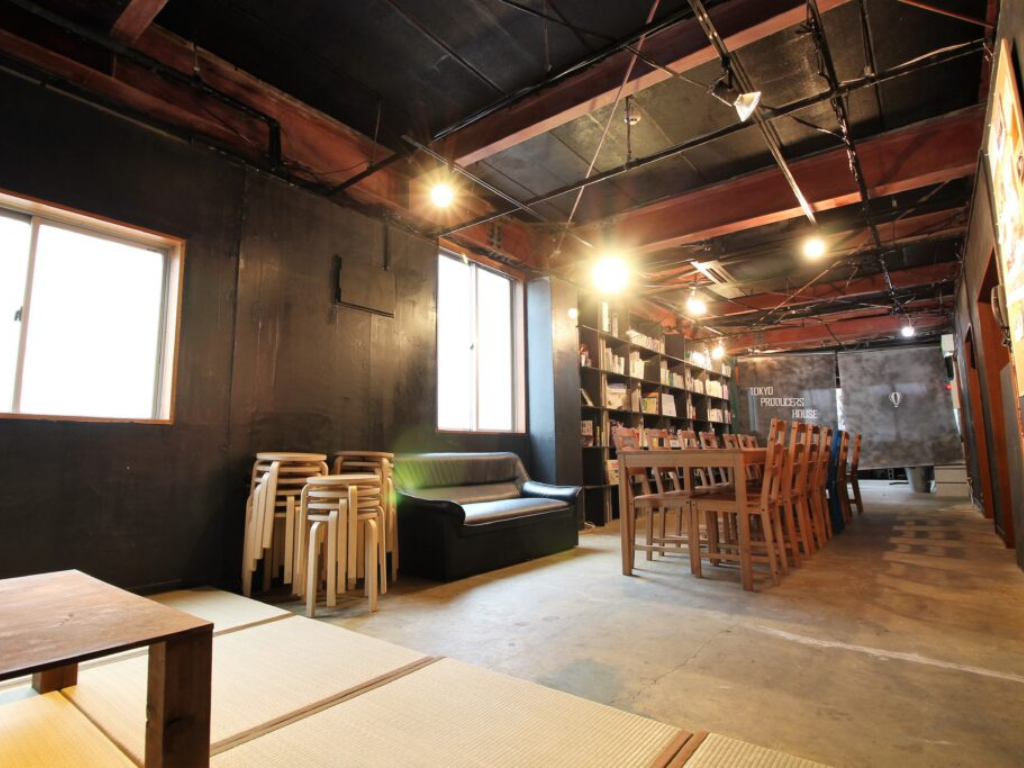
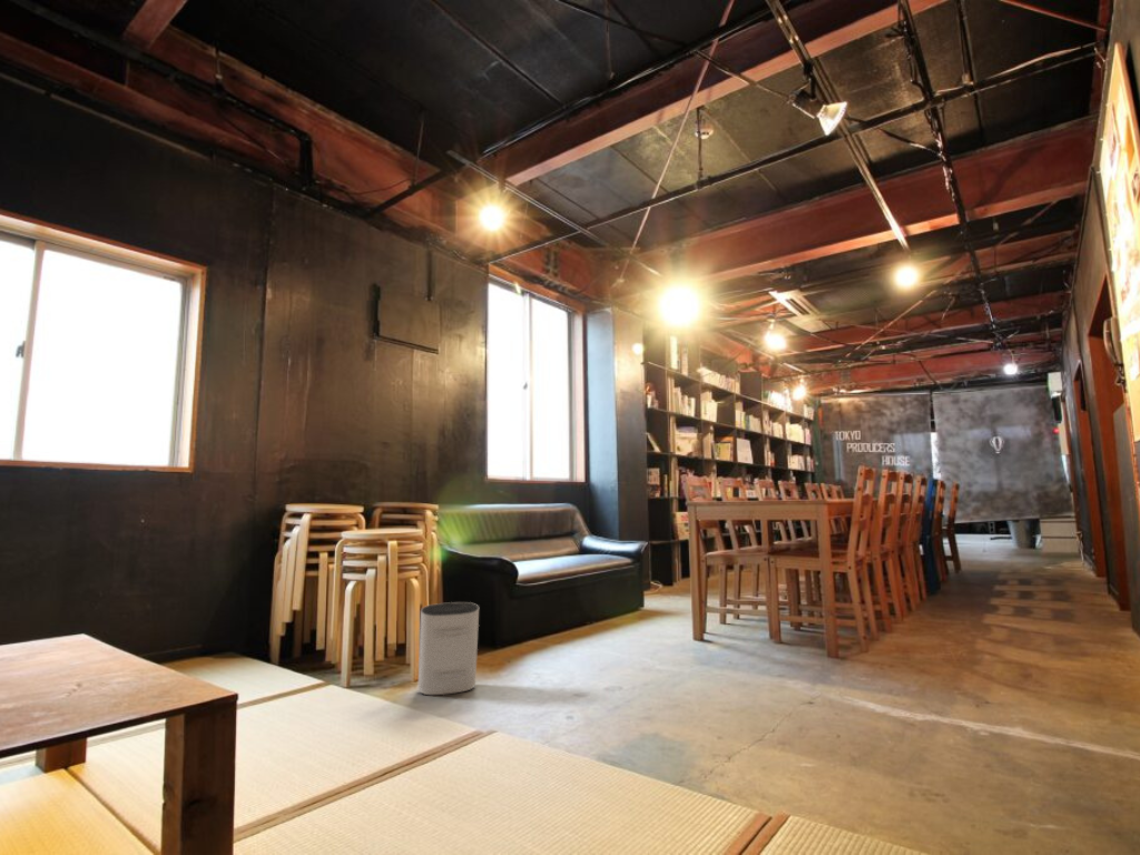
+ air purifier [417,601,480,696]
